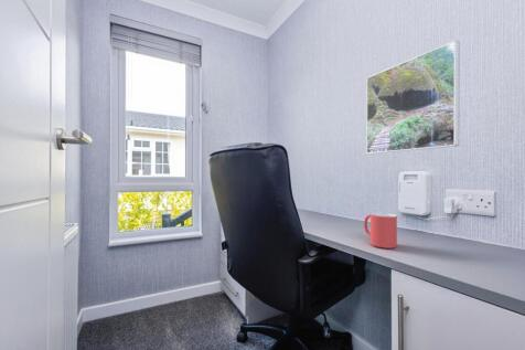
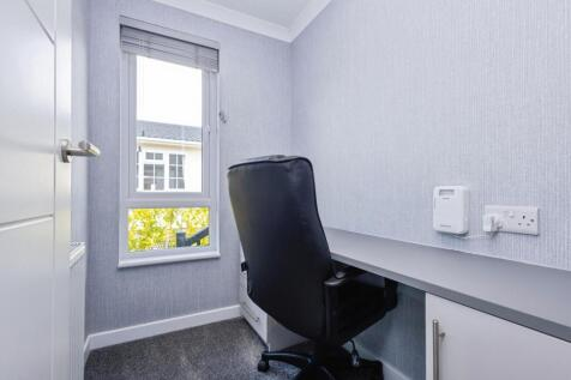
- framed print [365,40,460,155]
- mug [363,212,398,250]
